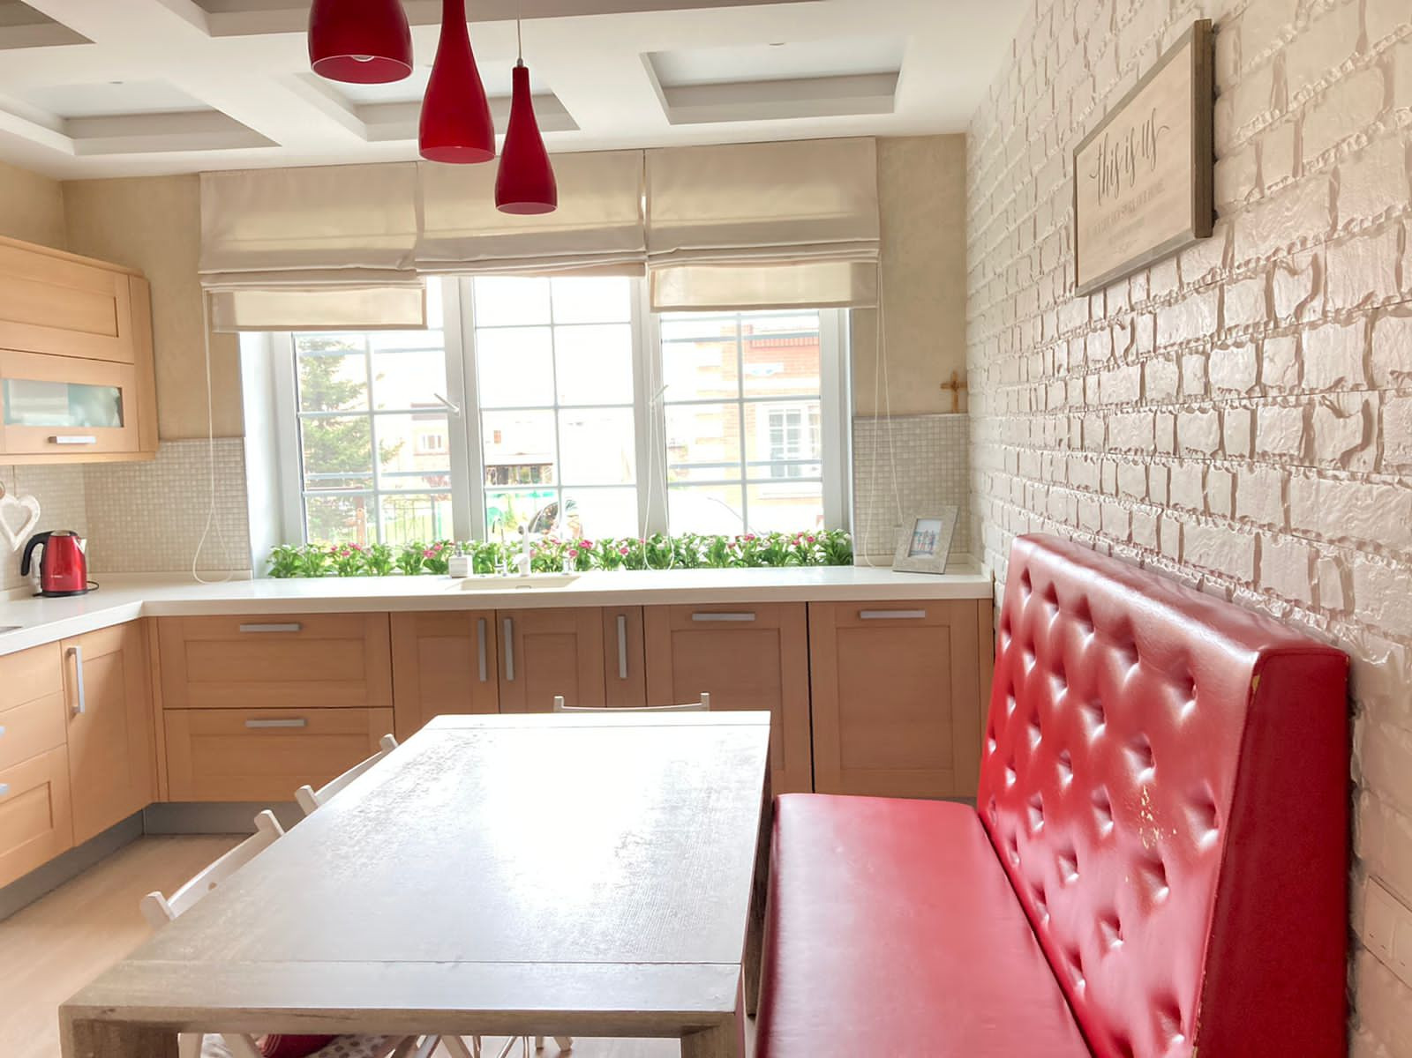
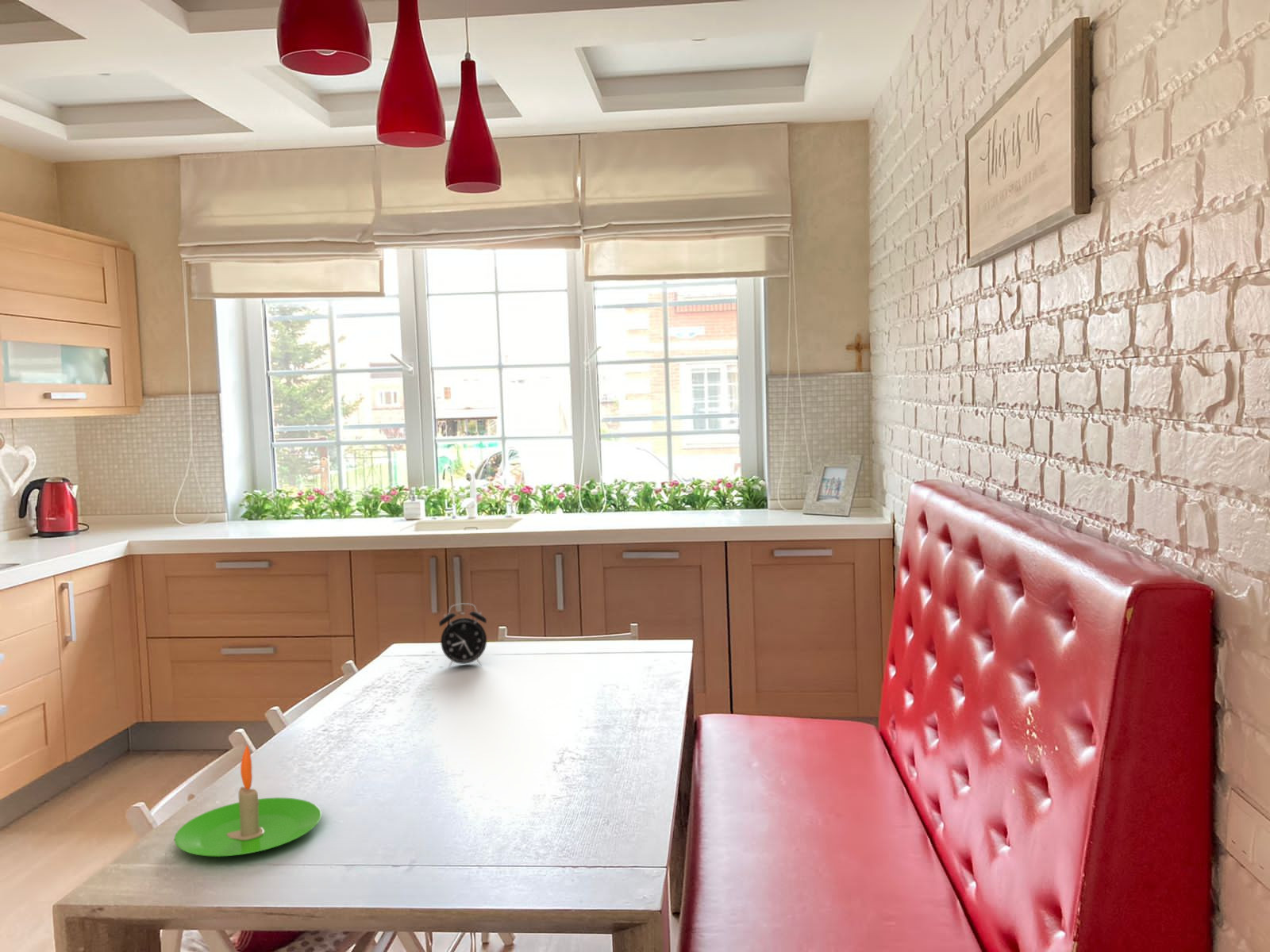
+ alarm clock [438,602,487,668]
+ candle [174,744,322,858]
